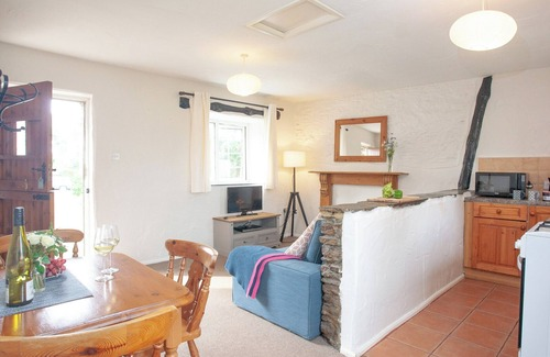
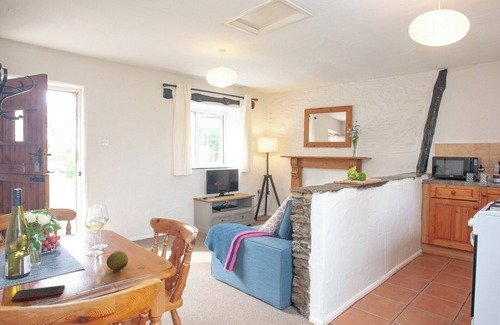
+ fruit [106,249,129,272]
+ cell phone [10,284,66,302]
